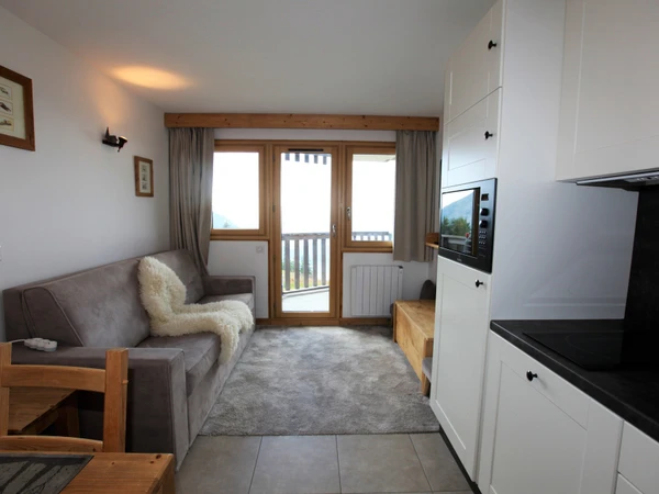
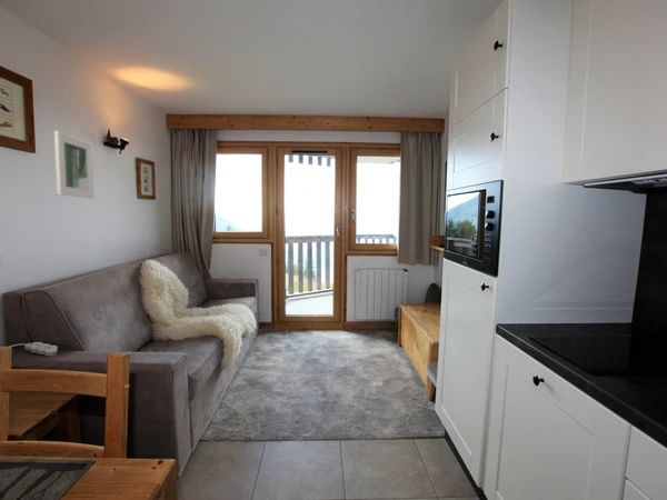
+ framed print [53,130,96,199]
